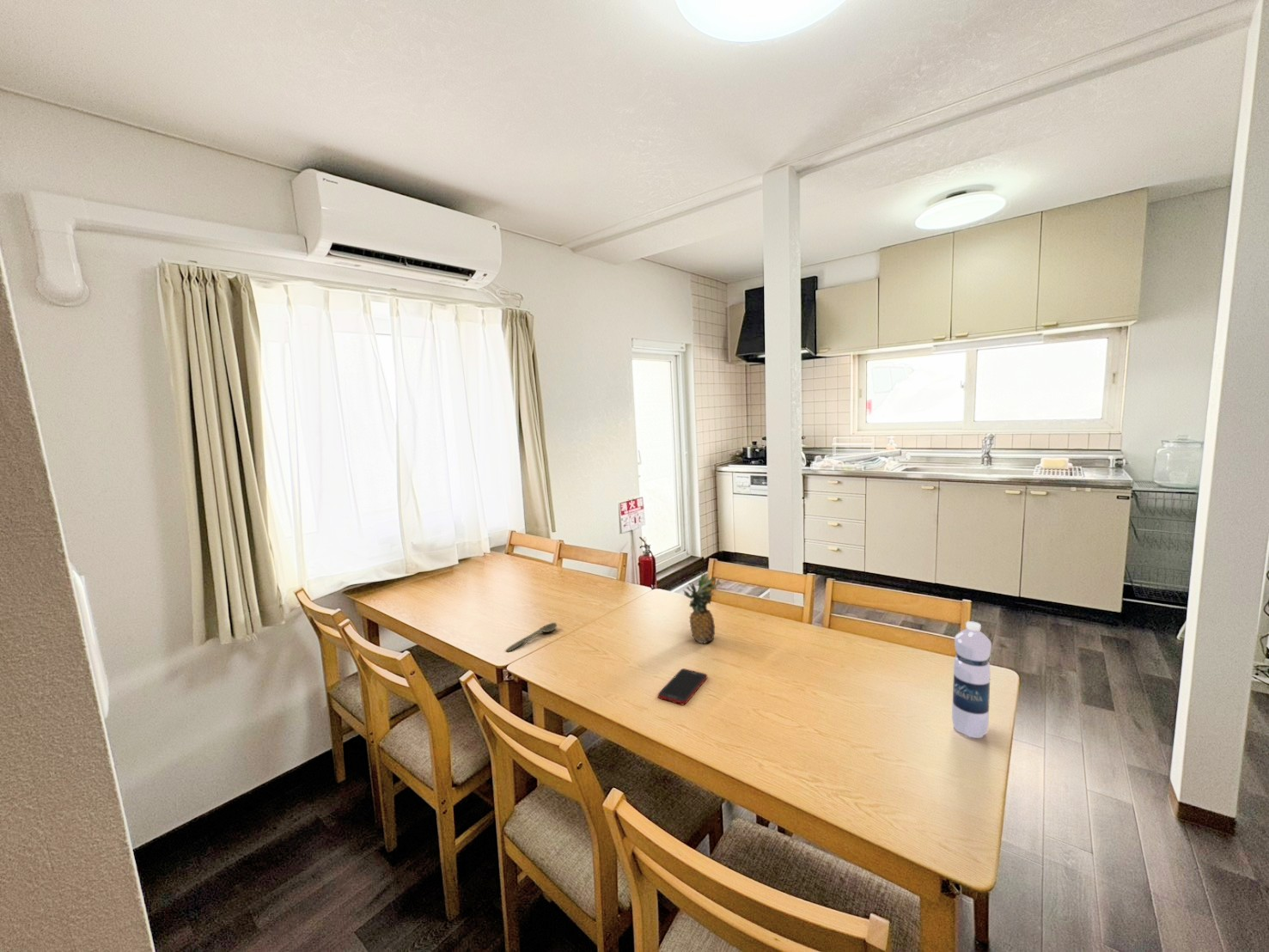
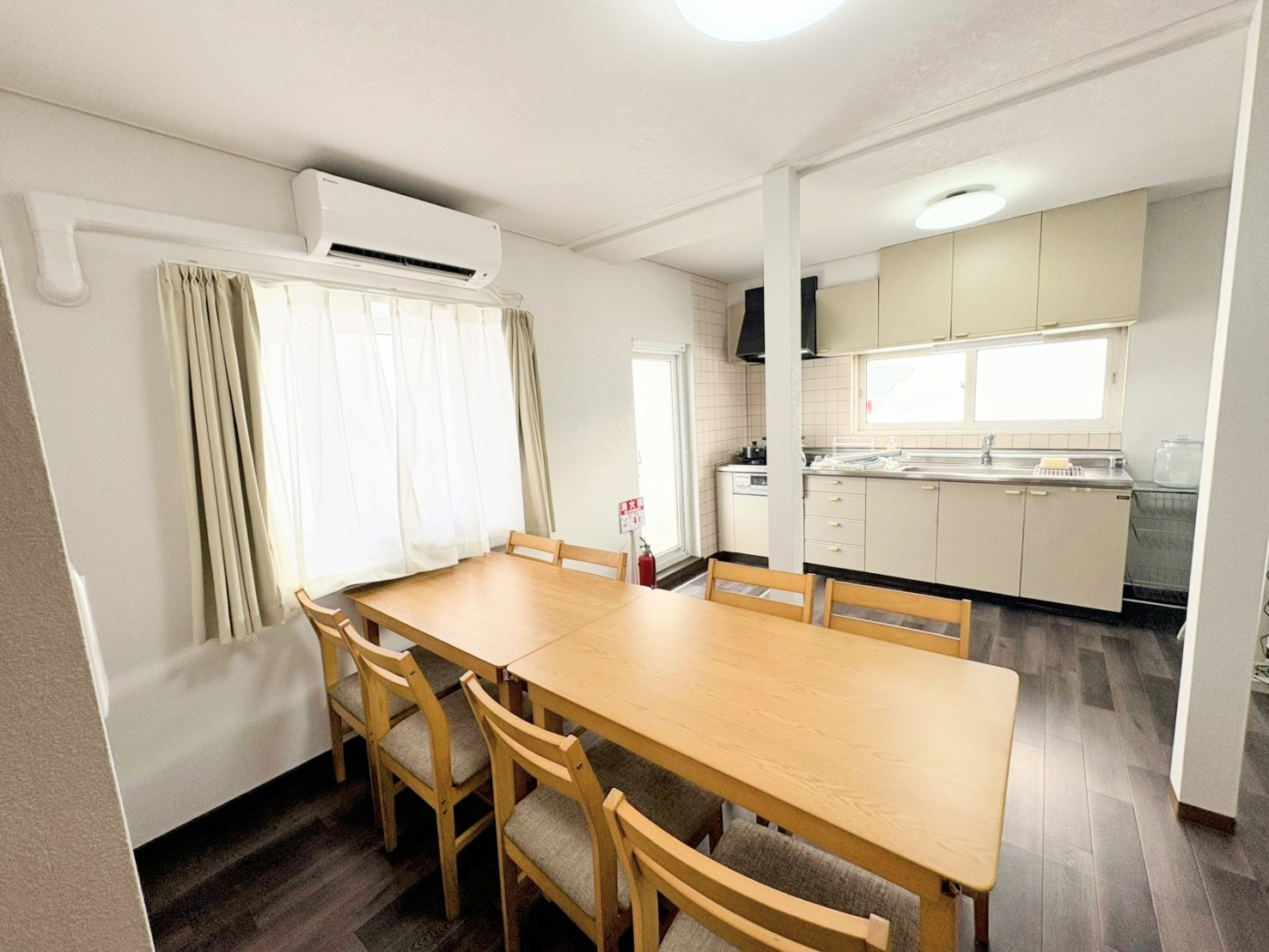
- cell phone [657,668,708,706]
- fruit [681,571,723,644]
- spoon [505,622,558,652]
- water bottle [951,620,992,739]
